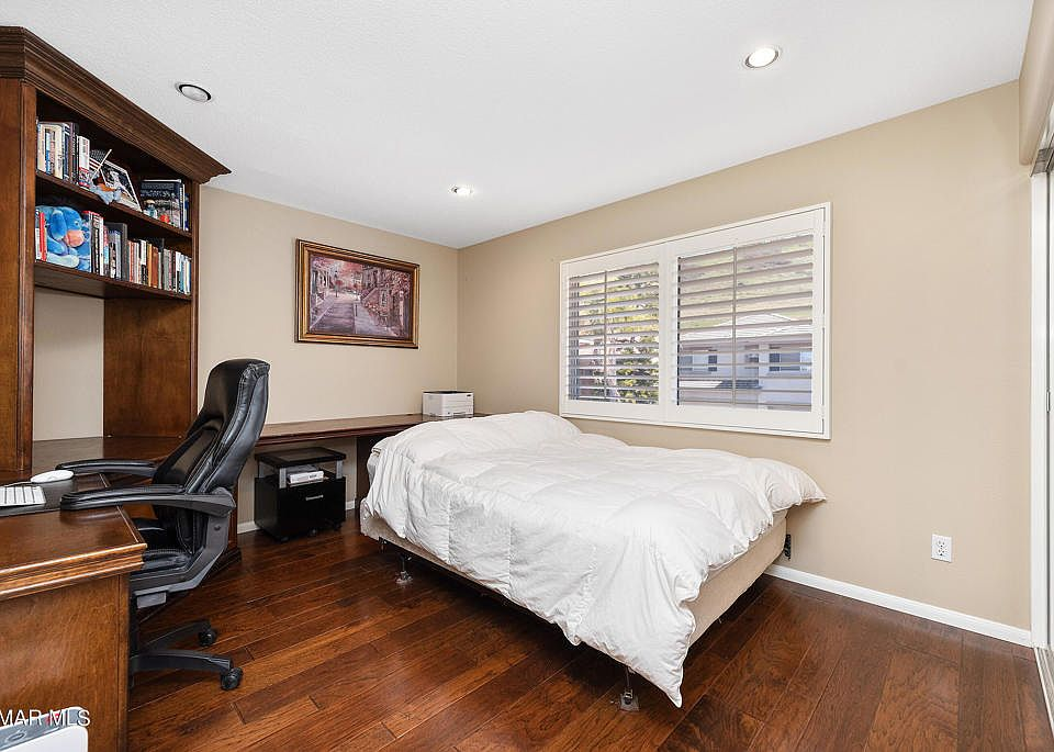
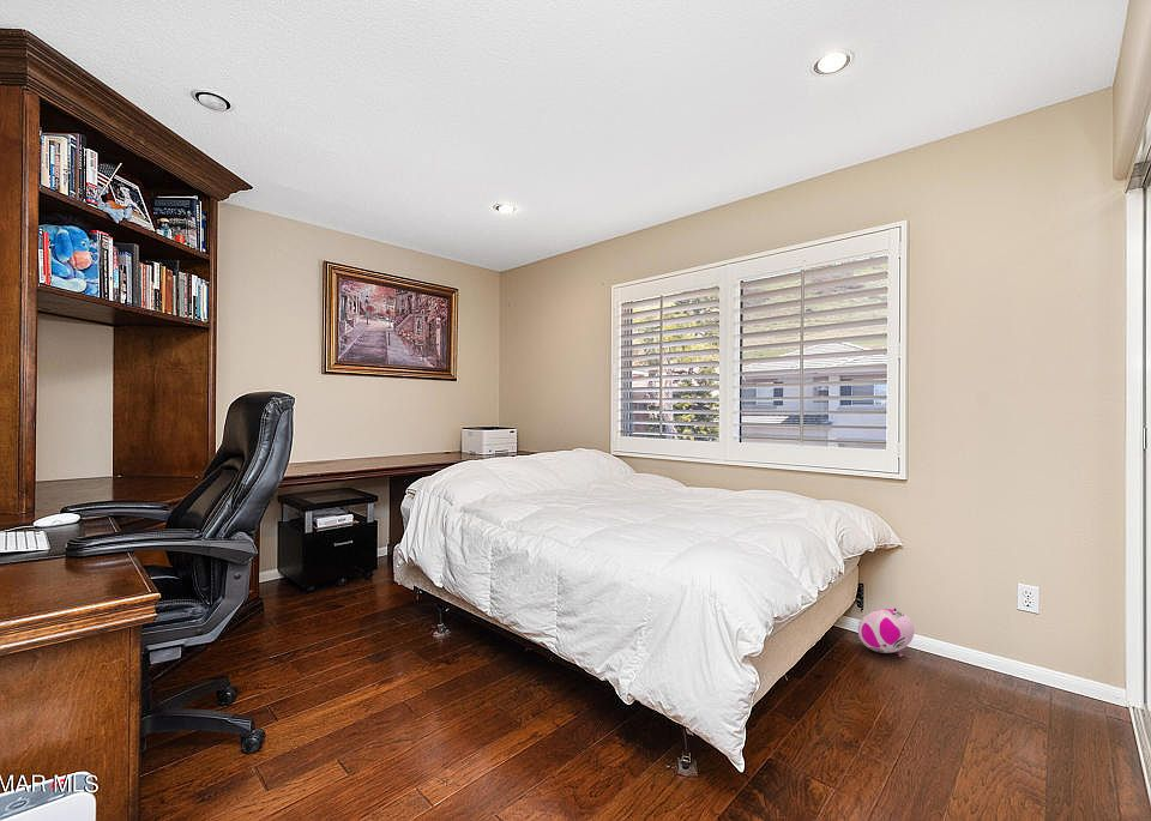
+ ball [857,608,915,658]
